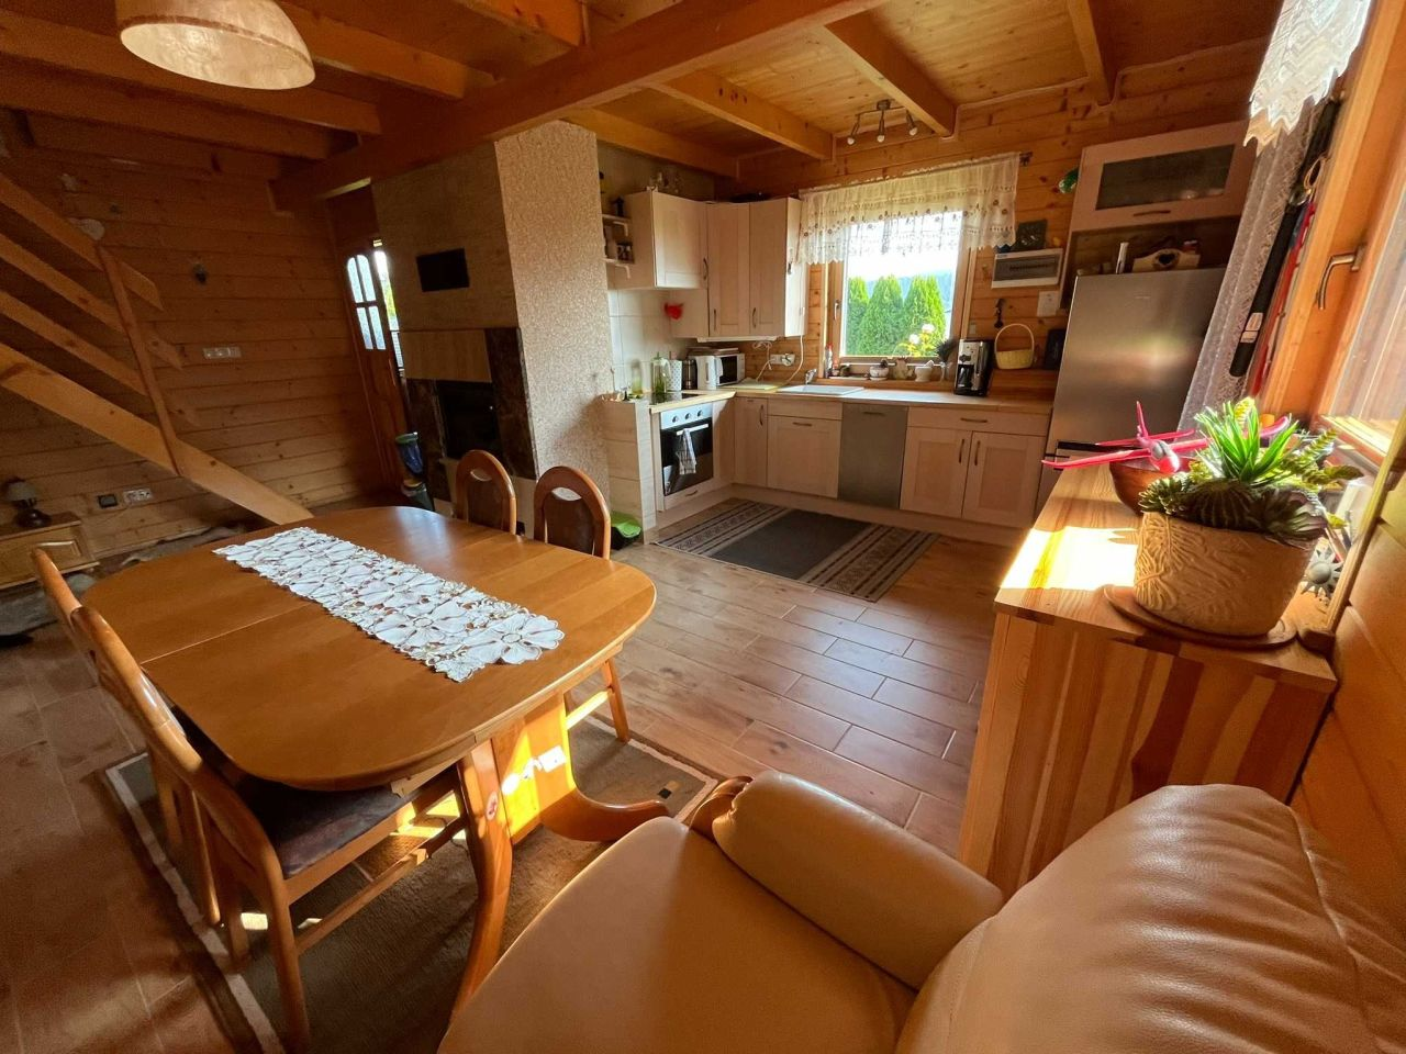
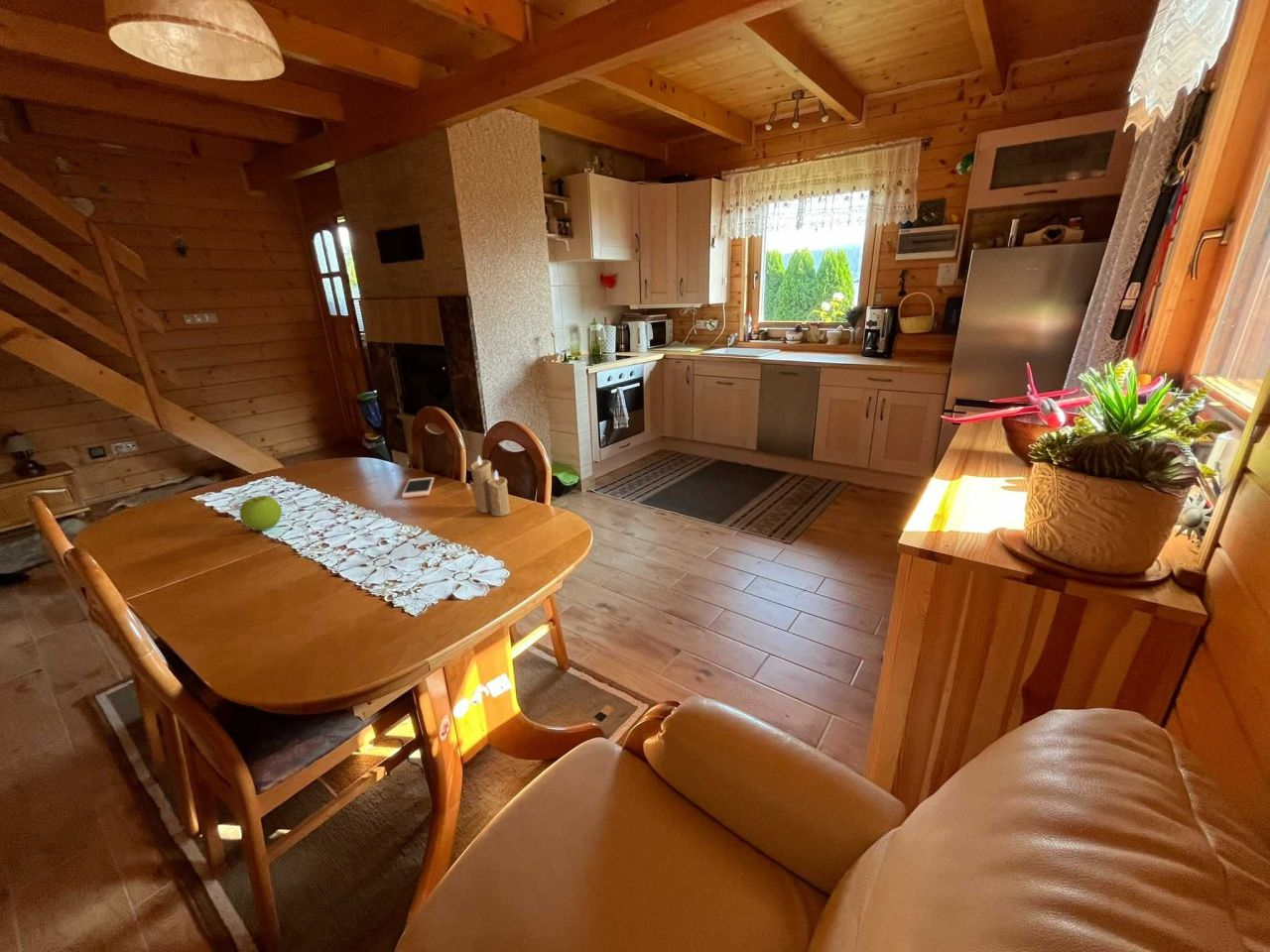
+ candle [469,455,511,517]
+ apple [238,495,283,532]
+ cell phone [401,476,435,499]
